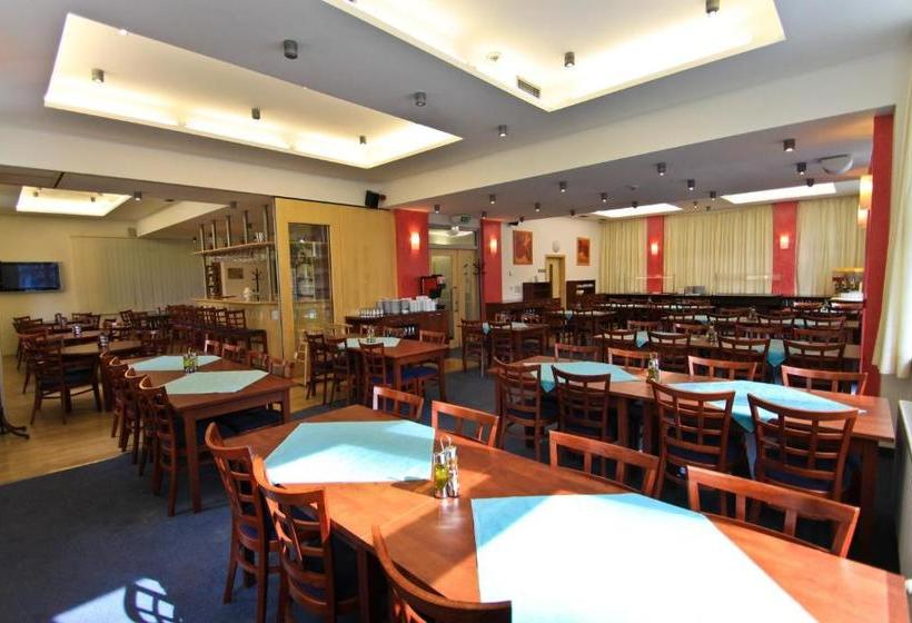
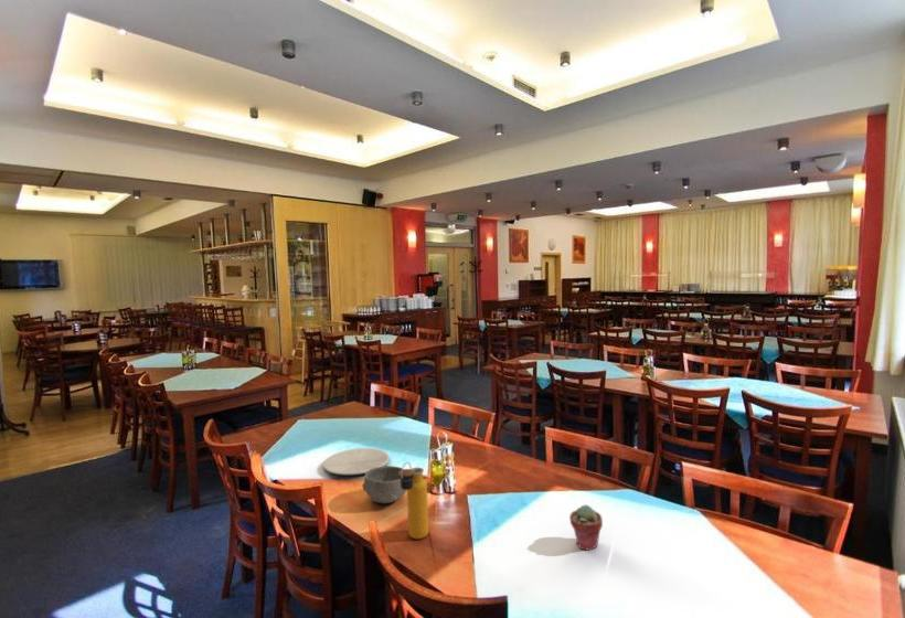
+ bowl [362,465,407,504]
+ potted succulent [568,503,604,552]
+ plate [322,447,391,476]
+ water bottle [398,461,429,540]
